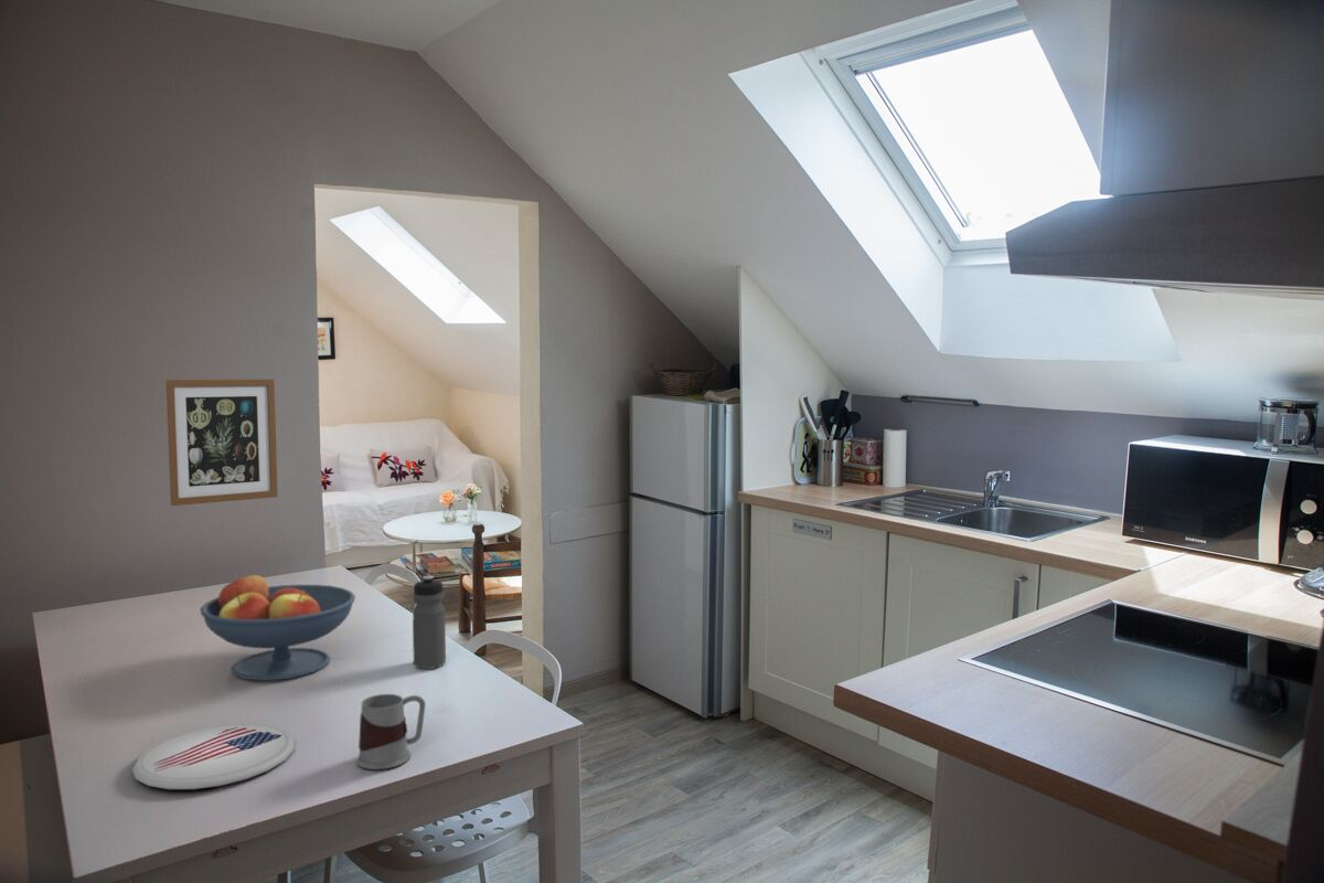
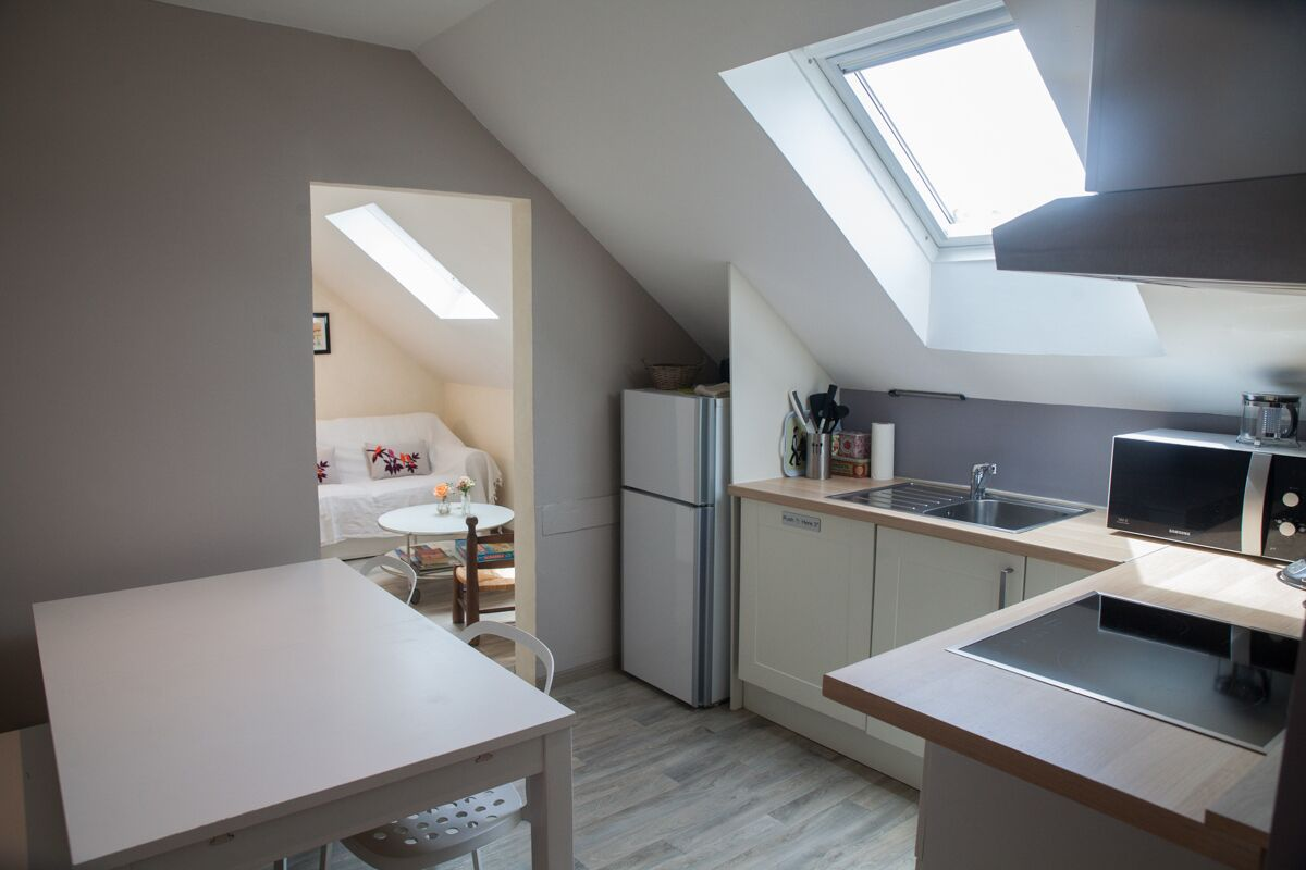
- fruit bowl [200,574,356,681]
- mug [355,693,426,770]
- water bottle [412,575,447,670]
- wall art [164,379,279,507]
- plate [131,723,297,790]
